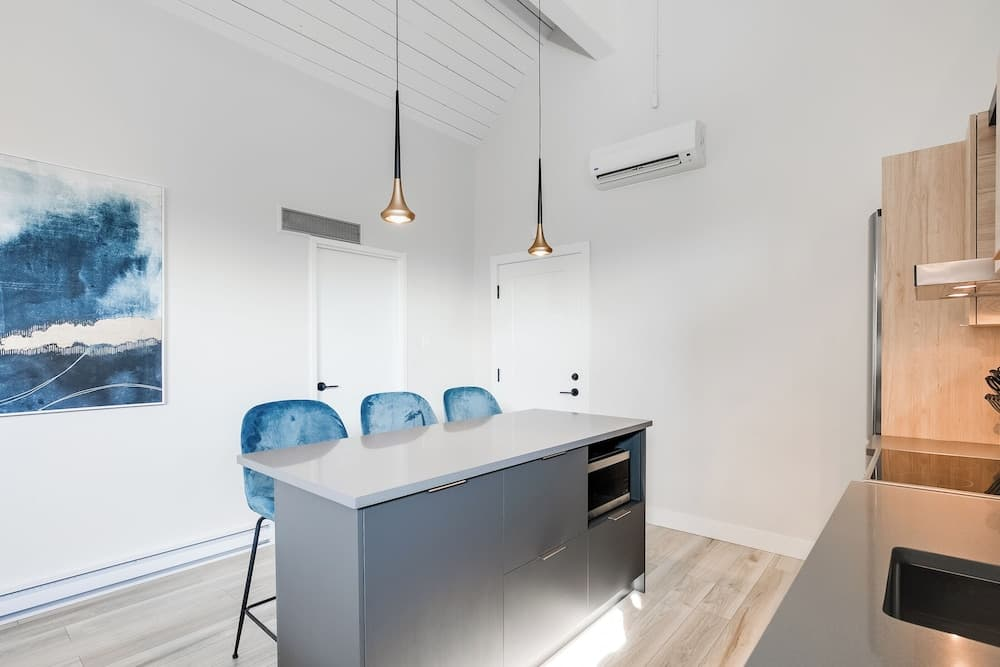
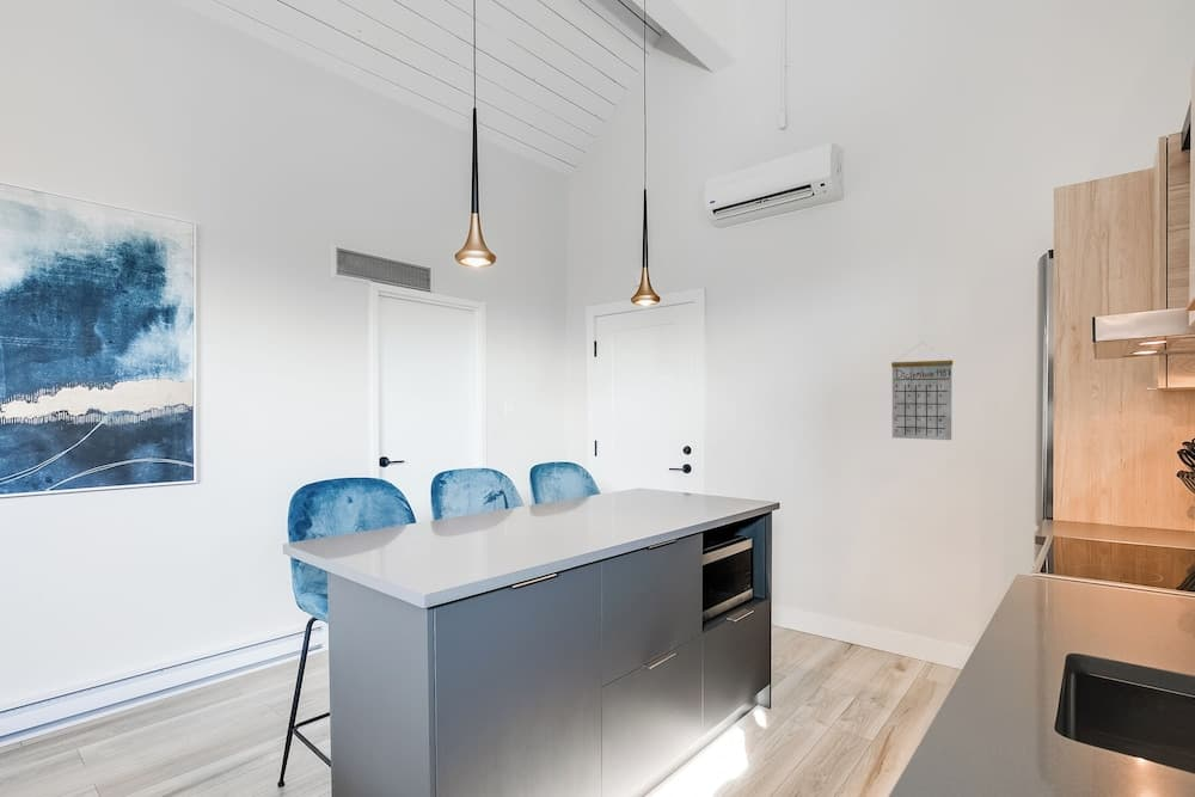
+ calendar [890,343,954,441]
